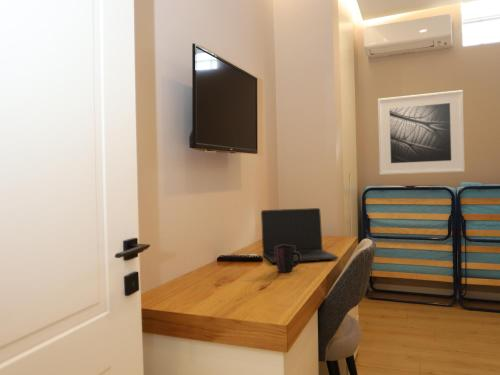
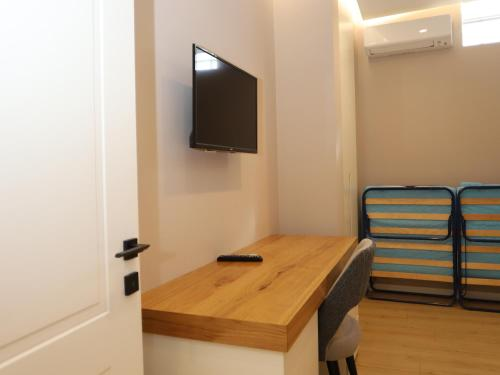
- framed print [377,89,466,176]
- mug [275,245,301,274]
- laptop [260,207,339,264]
